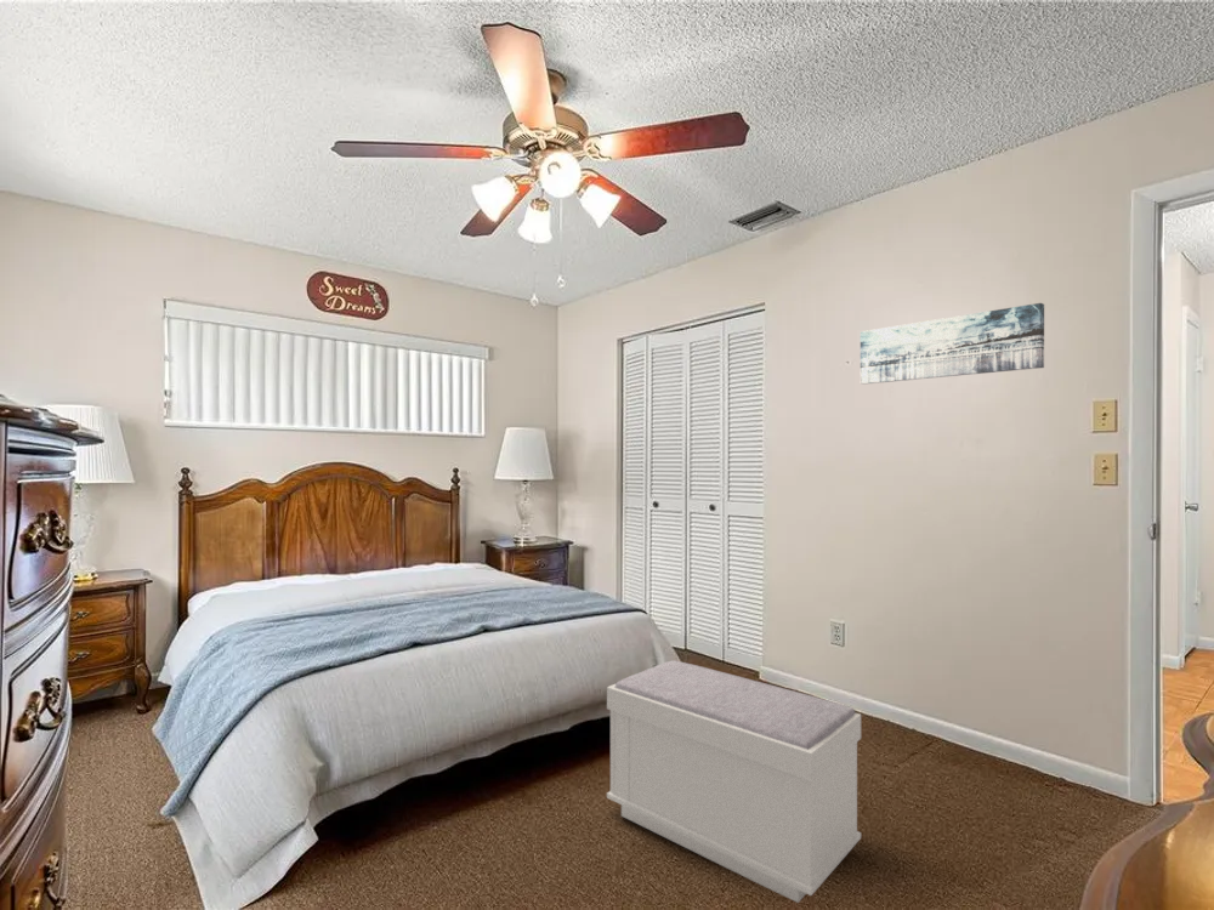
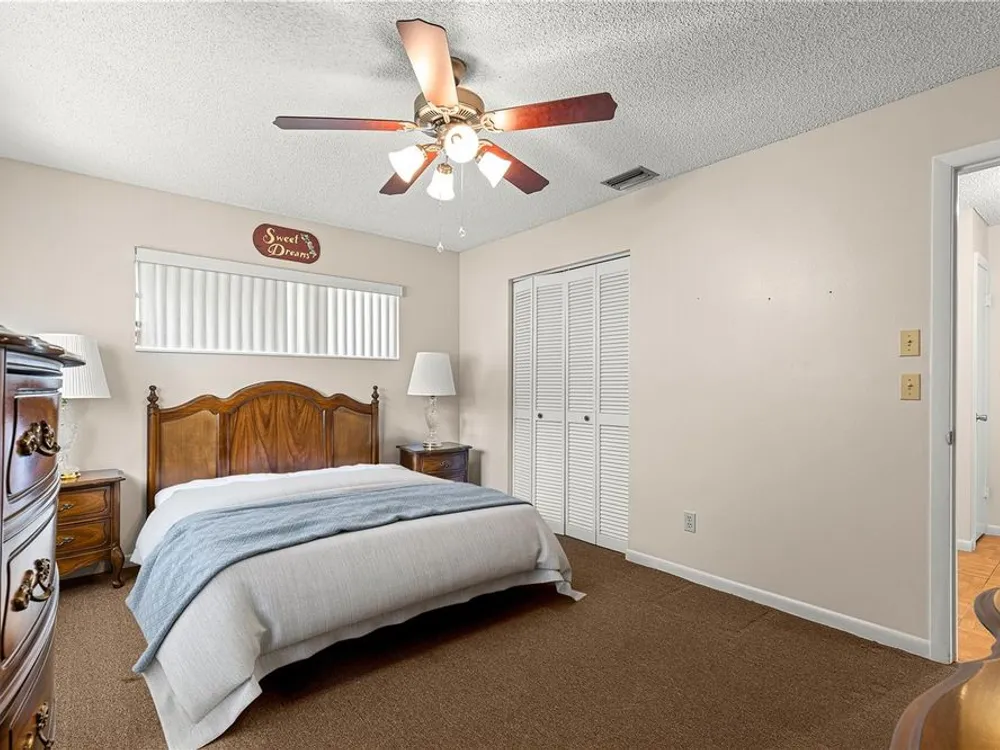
- wall art [860,302,1045,386]
- bench [606,659,862,904]
